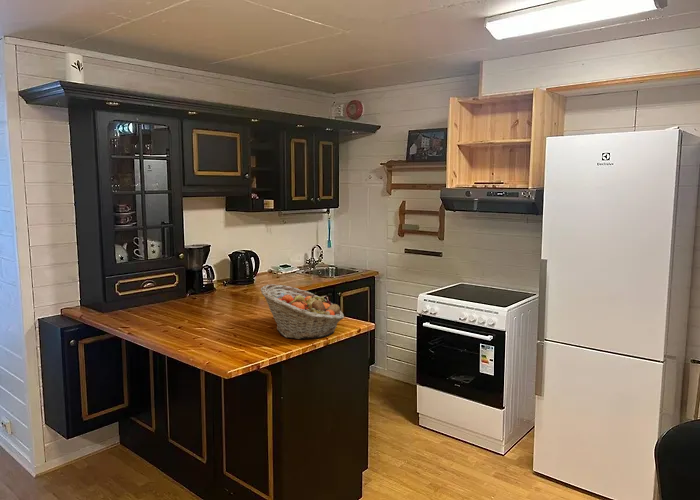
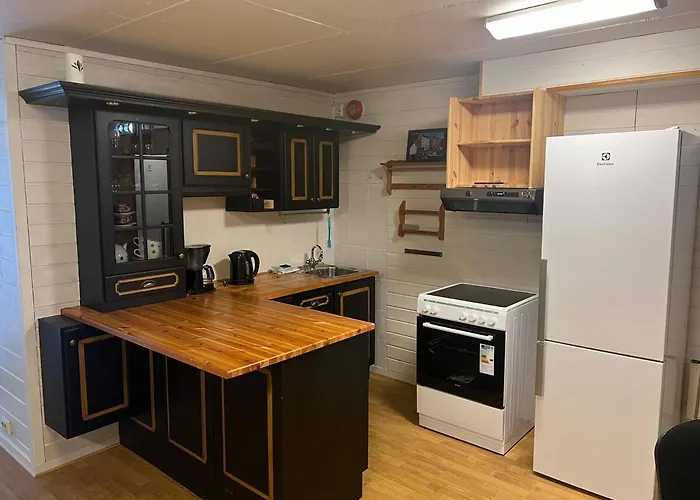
- fruit basket [260,283,345,340]
